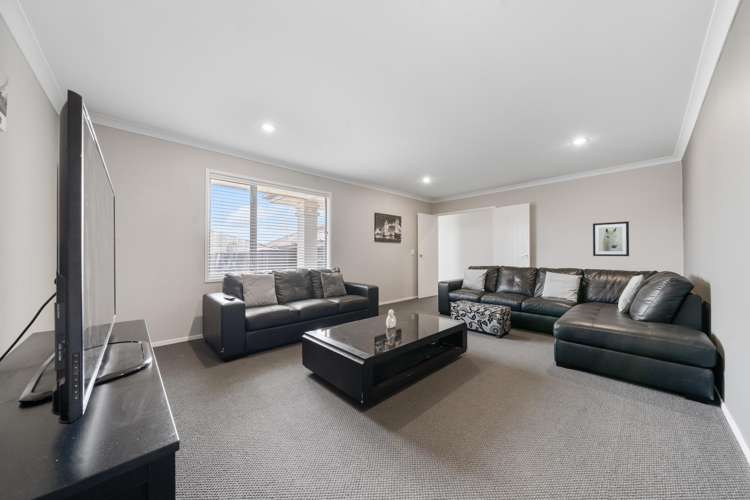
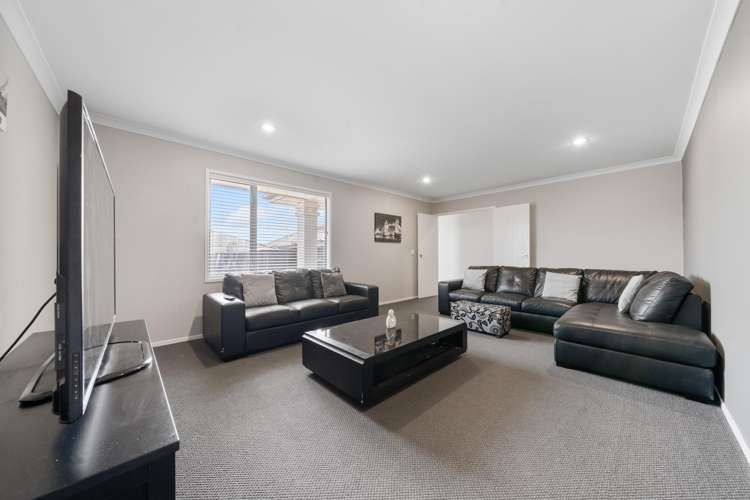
- wall art [592,221,630,257]
